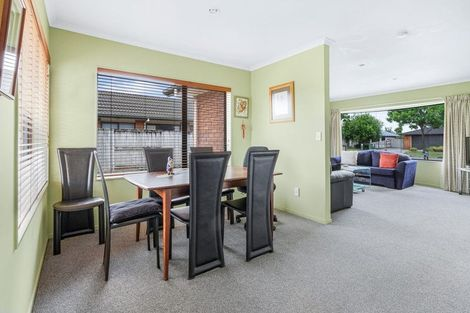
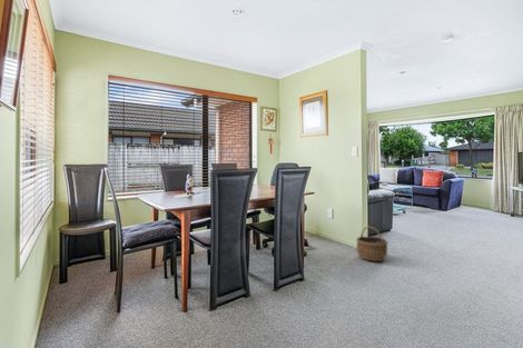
+ wicker basket [355,226,388,262]
